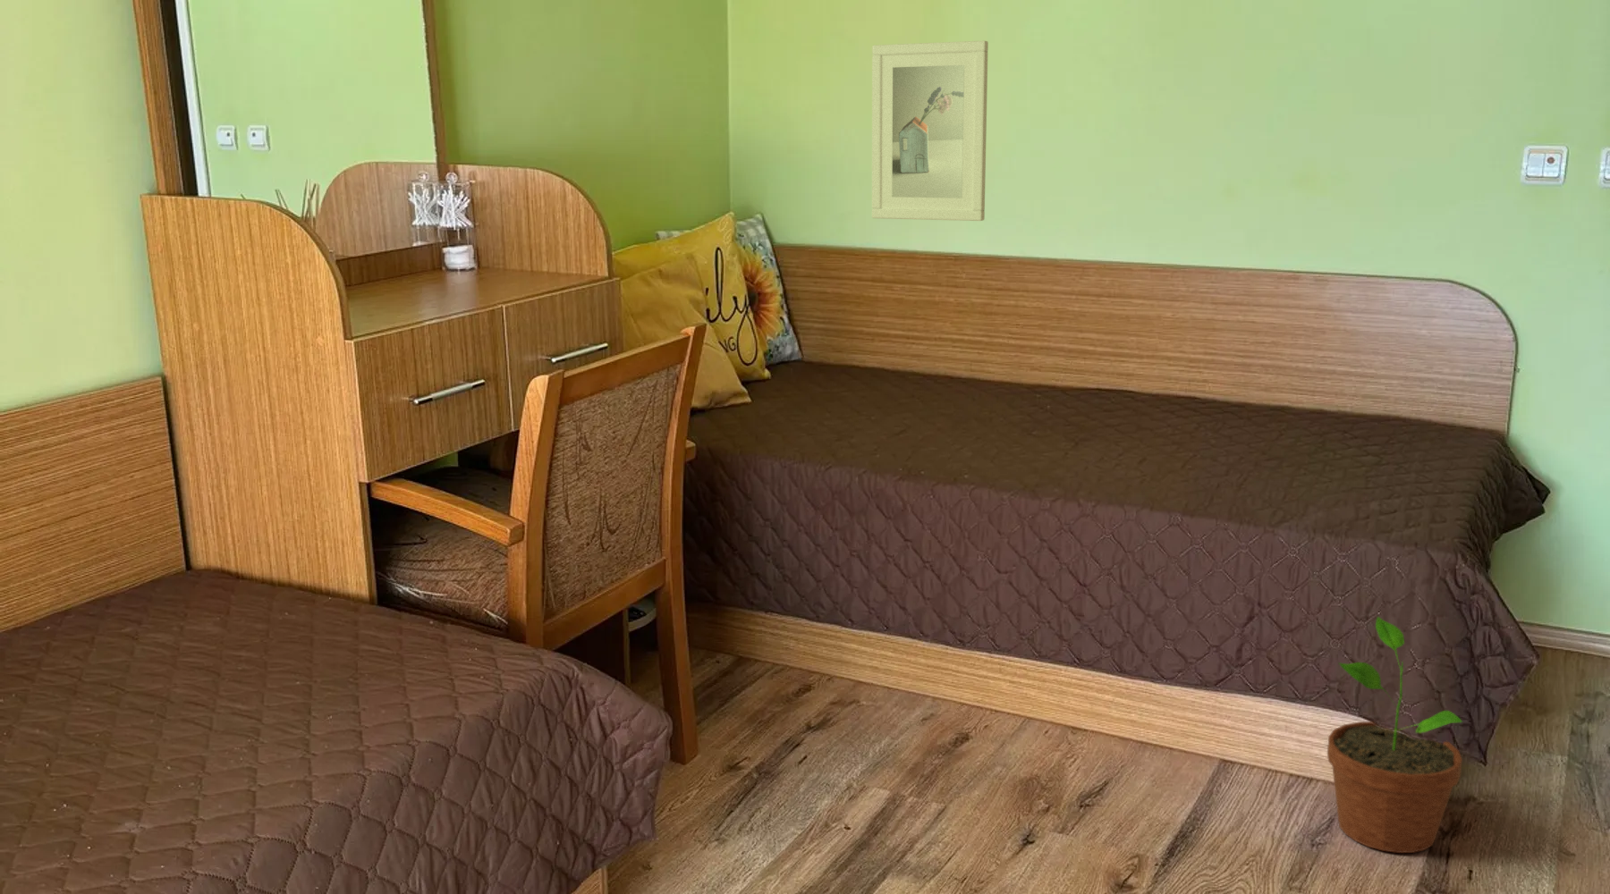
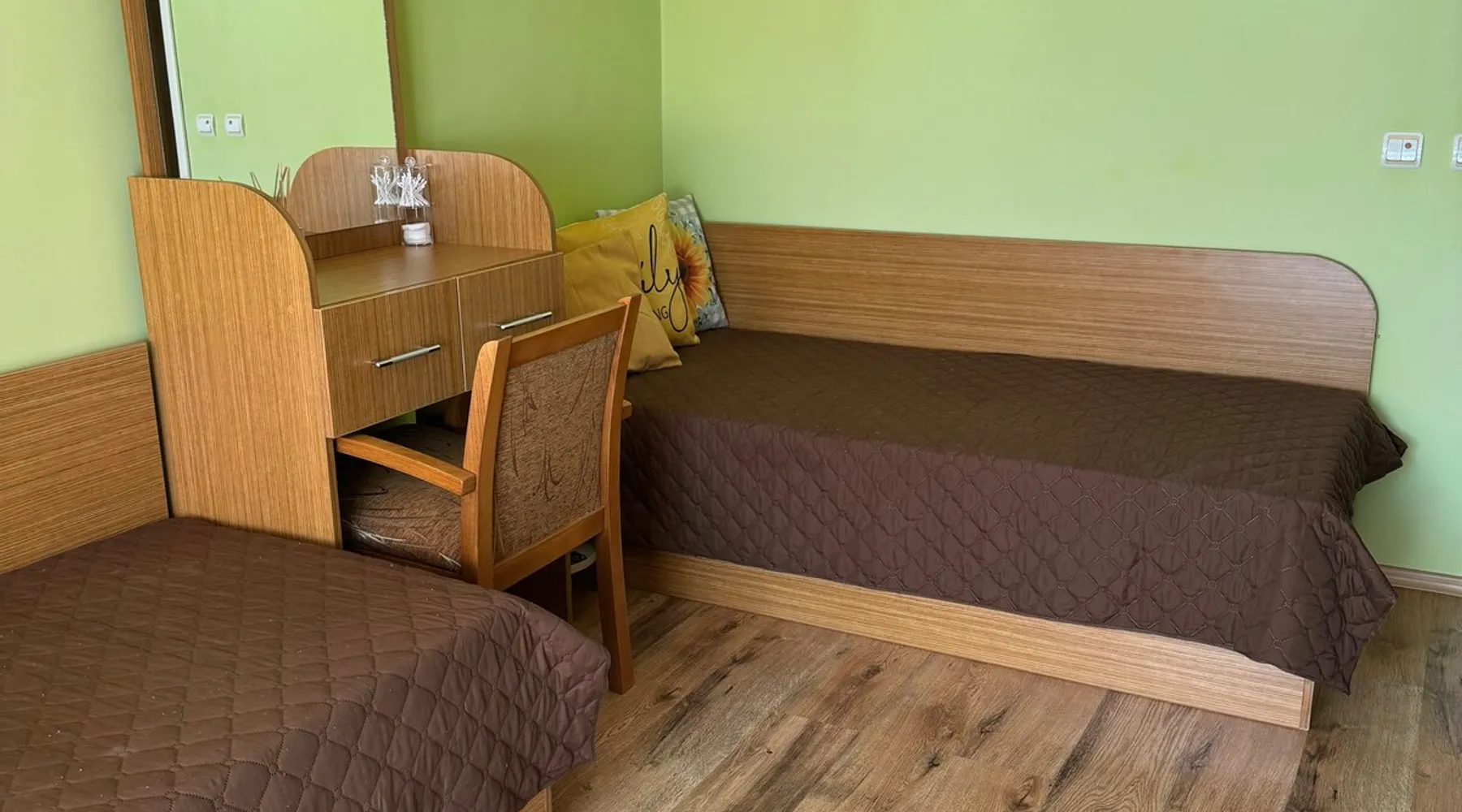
- potted plant [1327,615,1464,853]
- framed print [871,41,989,221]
